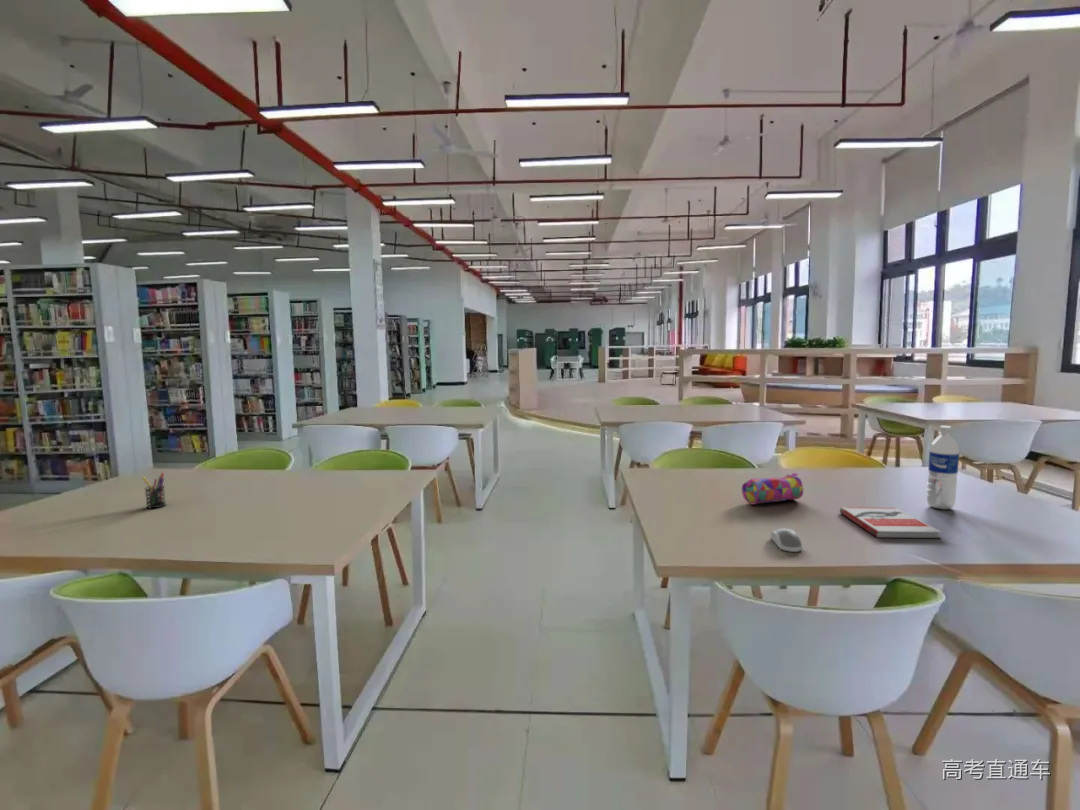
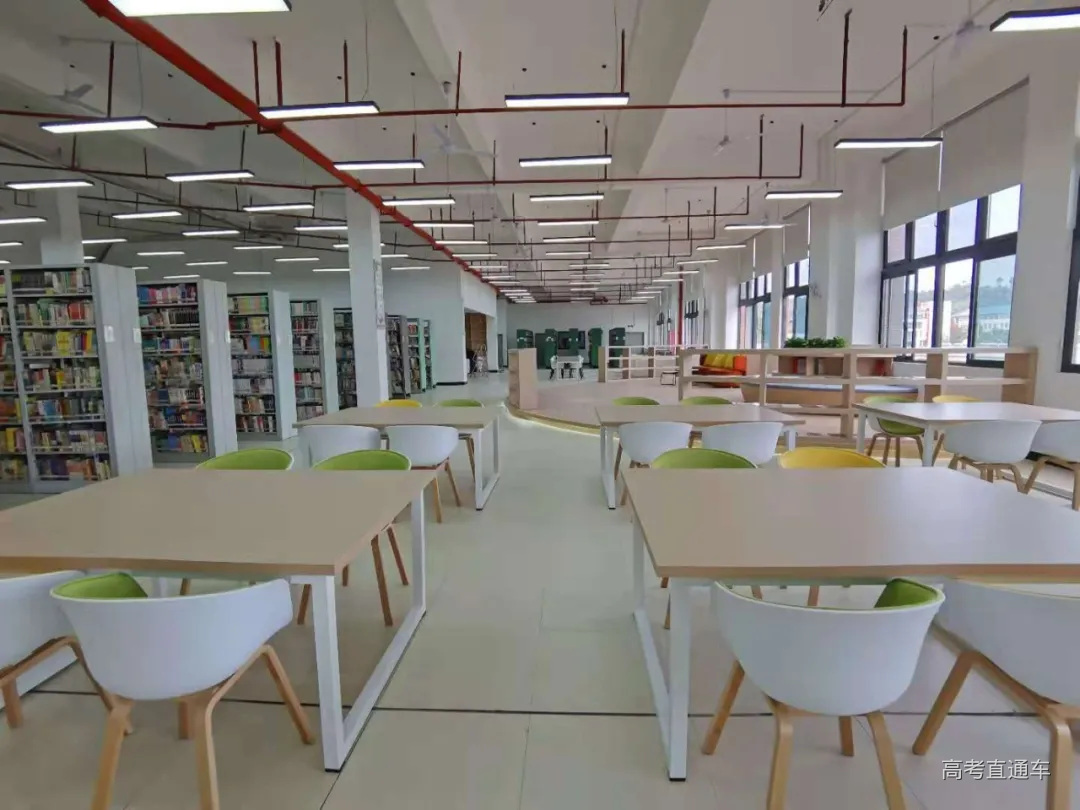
- water bottle [926,425,960,510]
- pencil case [741,472,804,505]
- book [839,506,942,540]
- pen holder [141,472,167,509]
- computer mouse [770,527,803,553]
